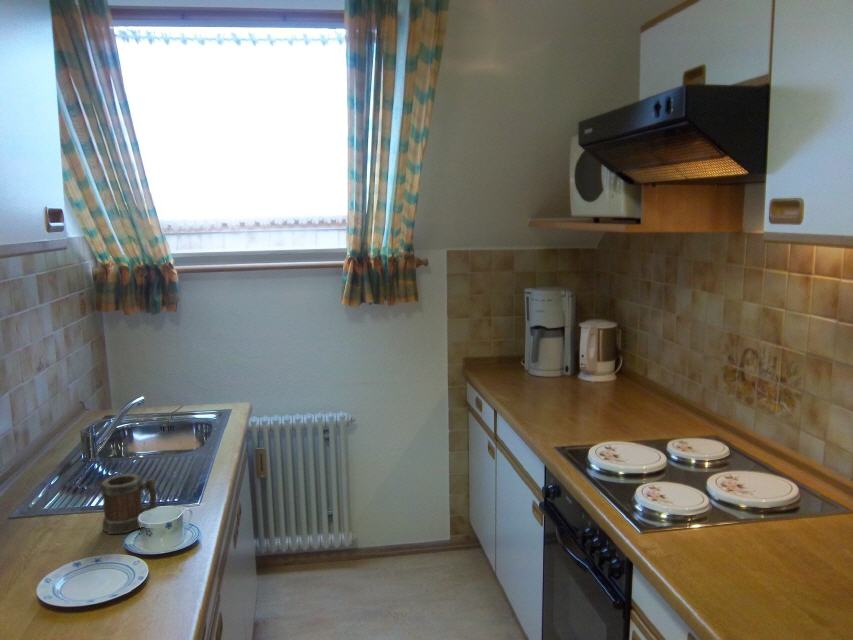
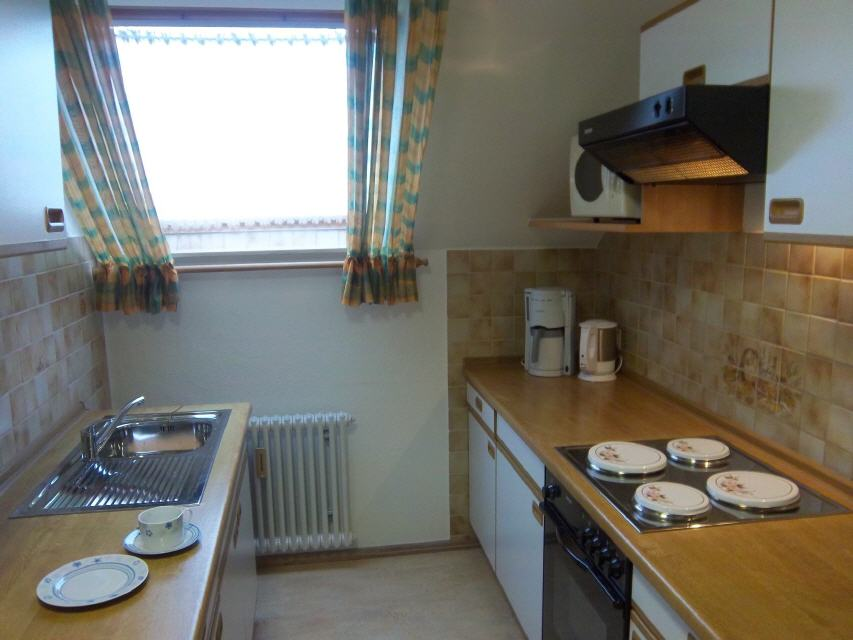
- mug [100,473,158,535]
